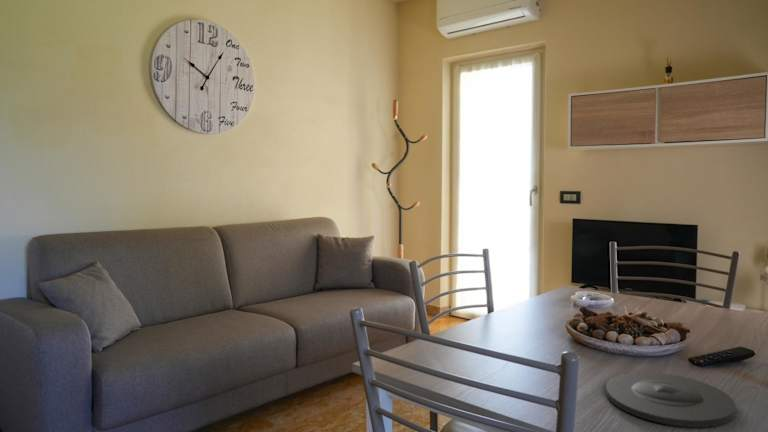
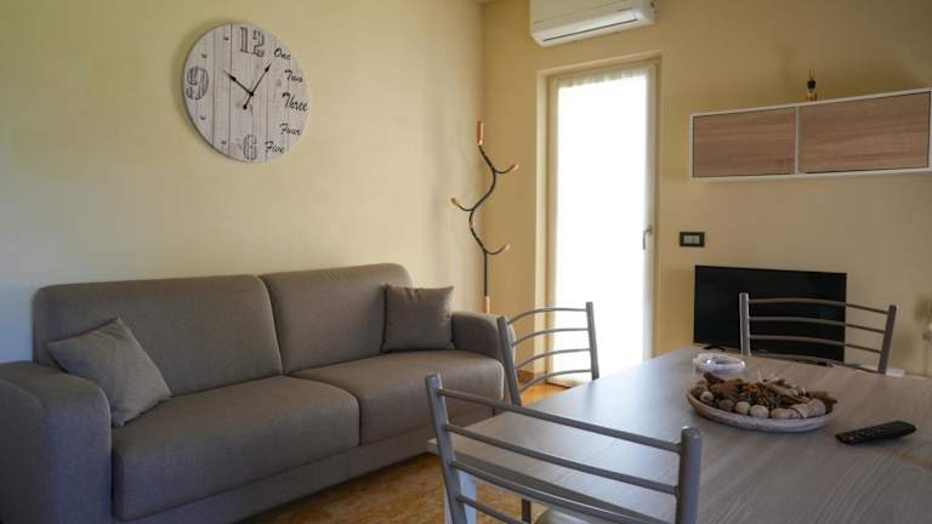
- plate [605,371,737,428]
